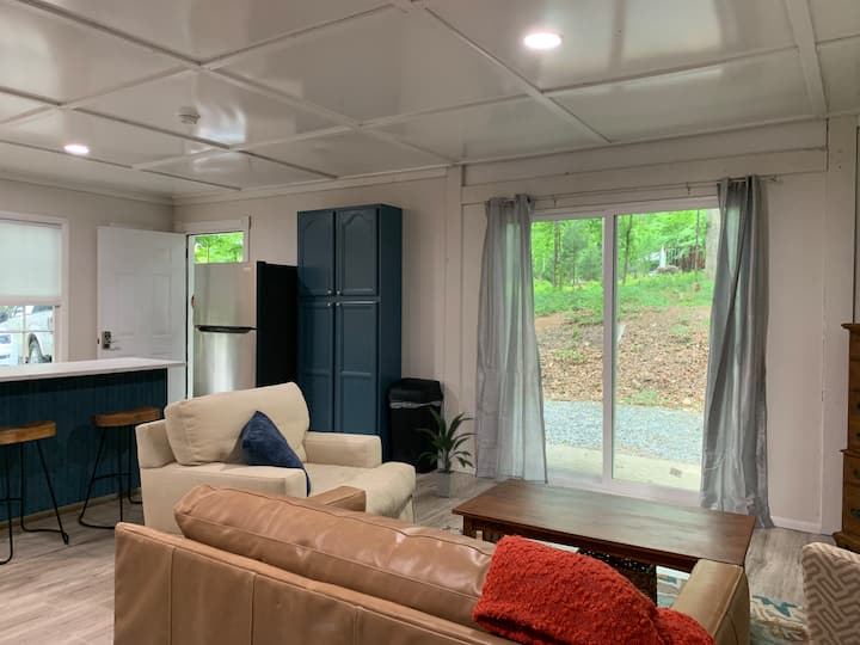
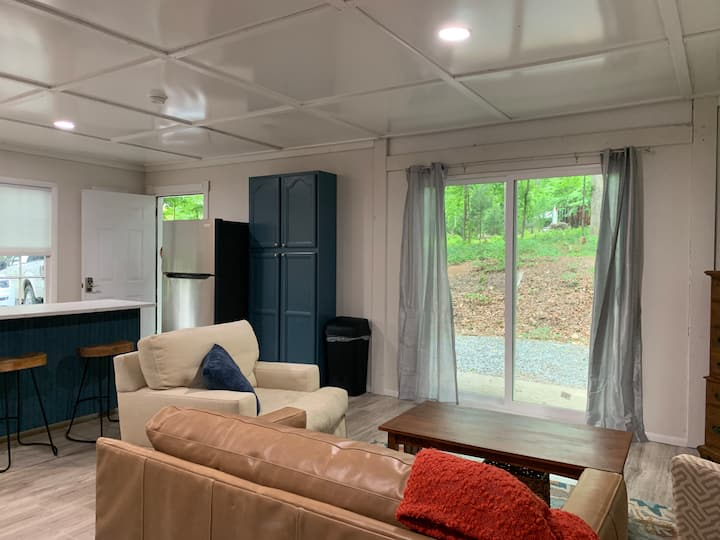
- indoor plant [414,405,479,498]
